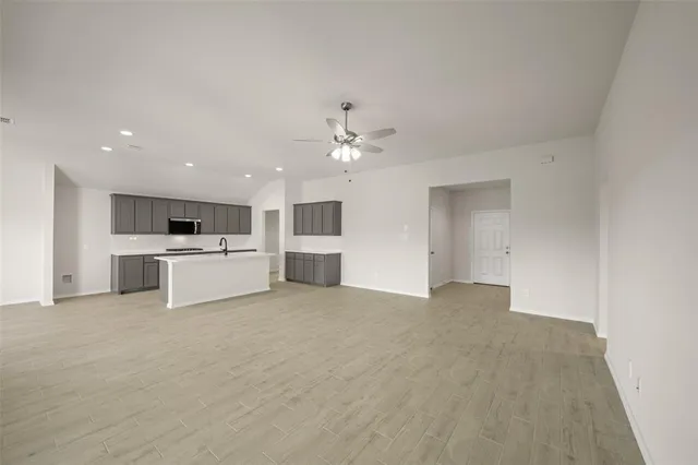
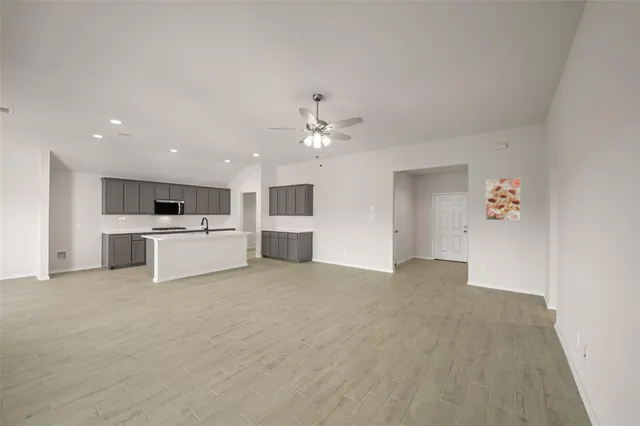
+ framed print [485,177,521,221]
